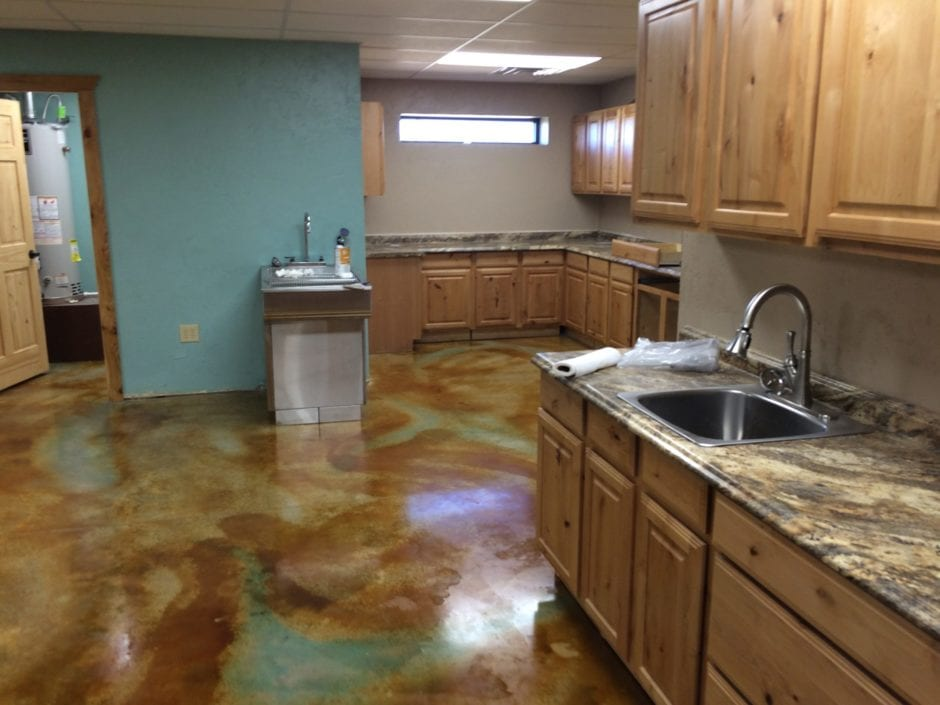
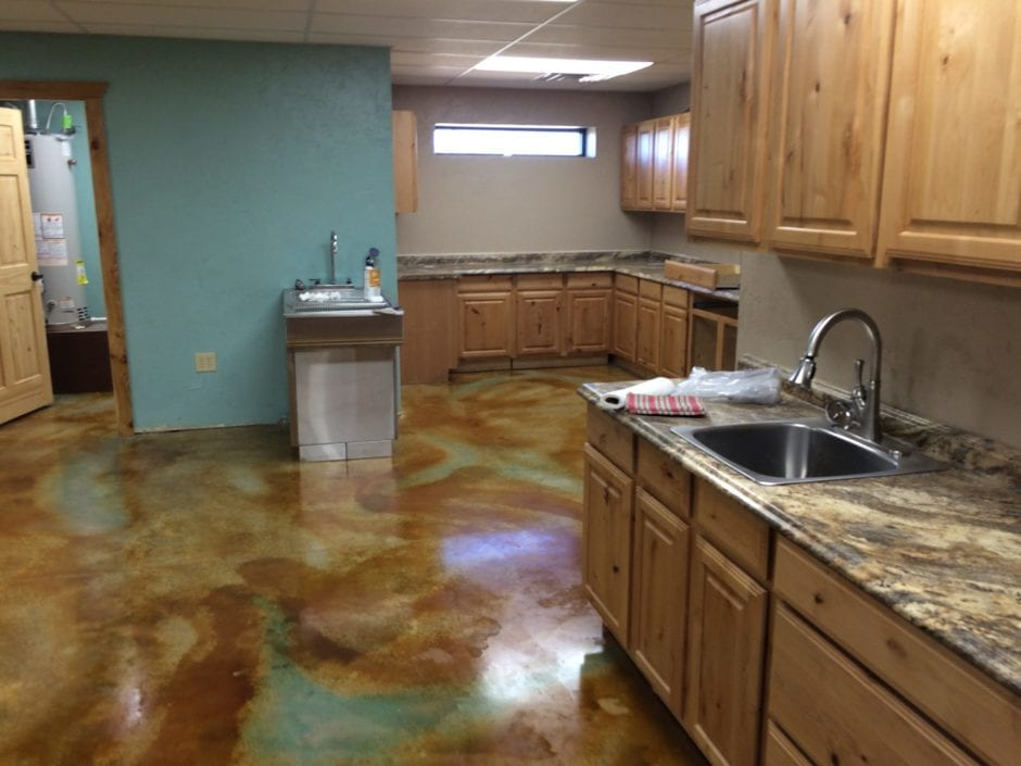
+ dish towel [625,391,708,416]
